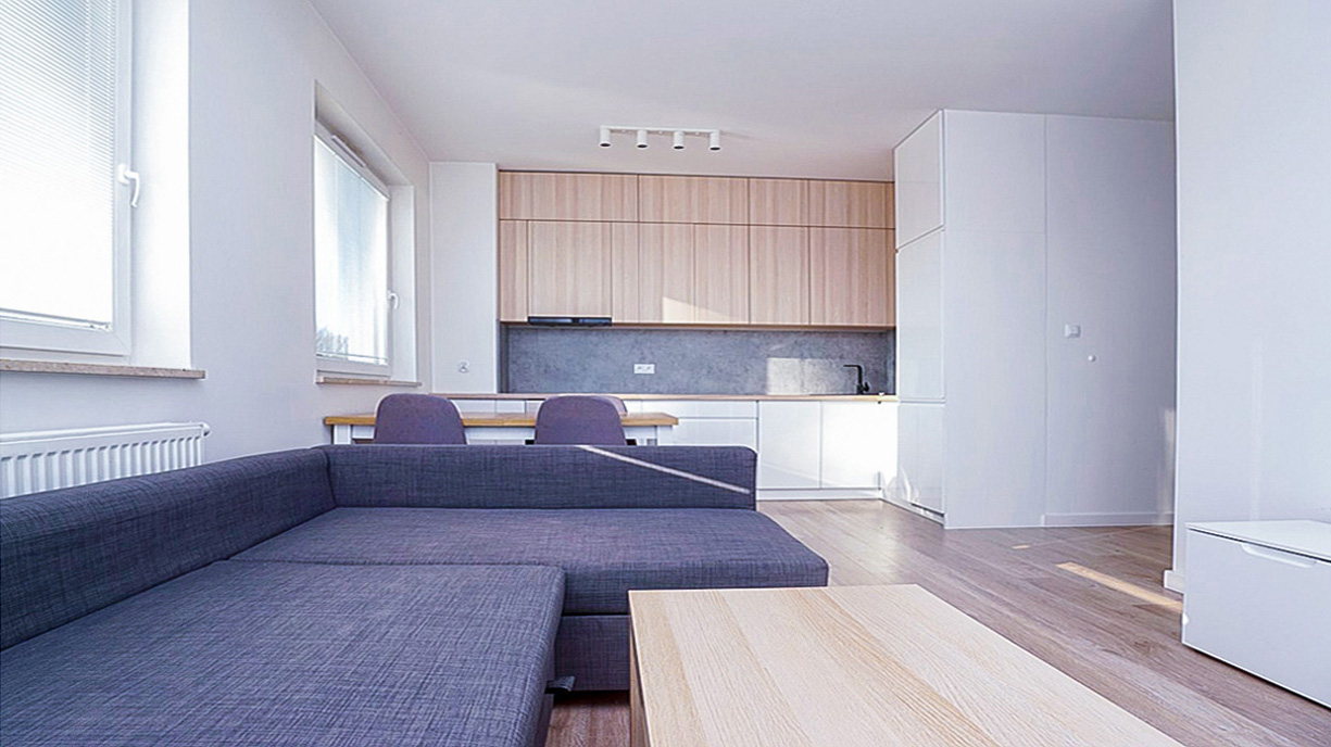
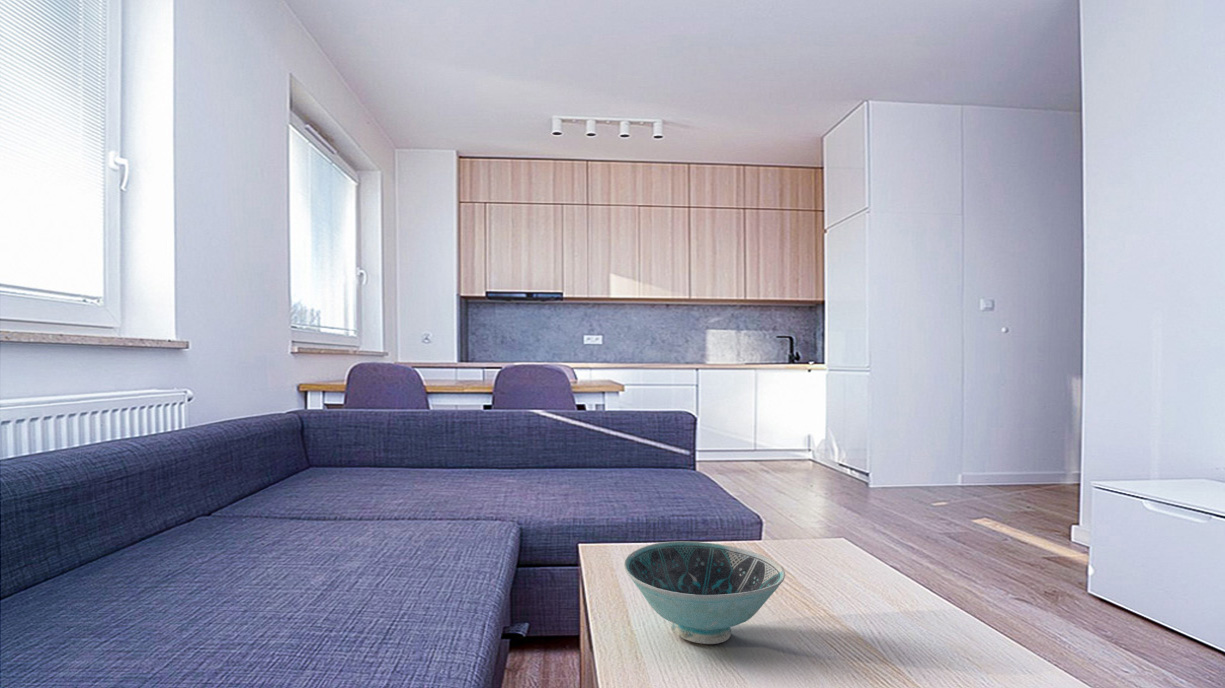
+ bowl [623,540,786,645]
